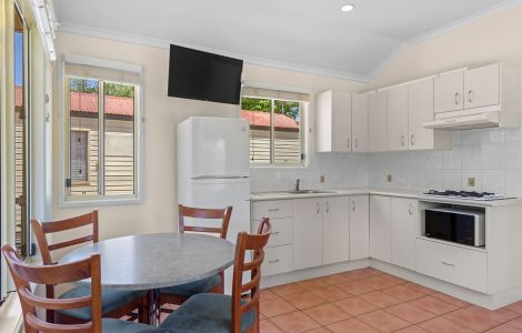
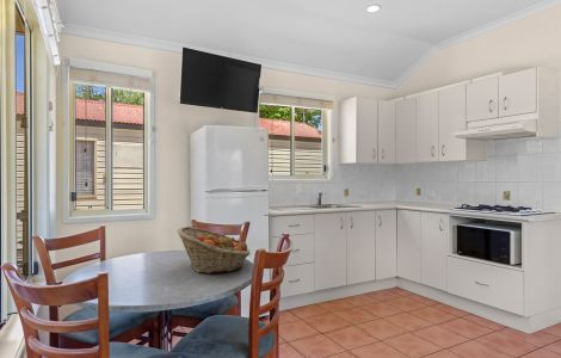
+ fruit basket [175,226,252,274]
